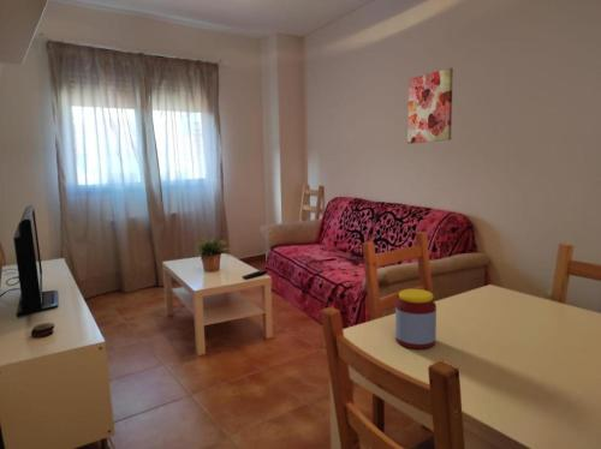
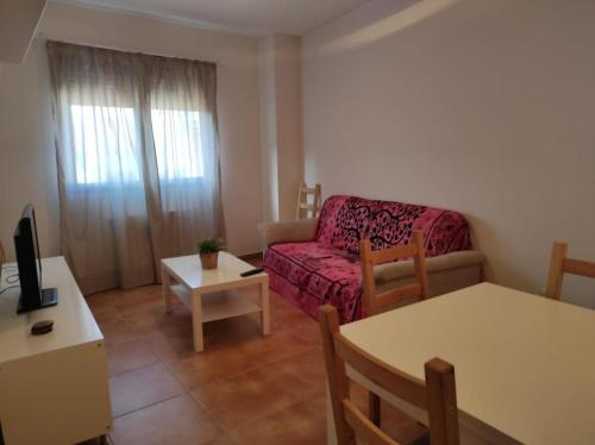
- wall art [406,67,454,144]
- jar [394,288,438,349]
